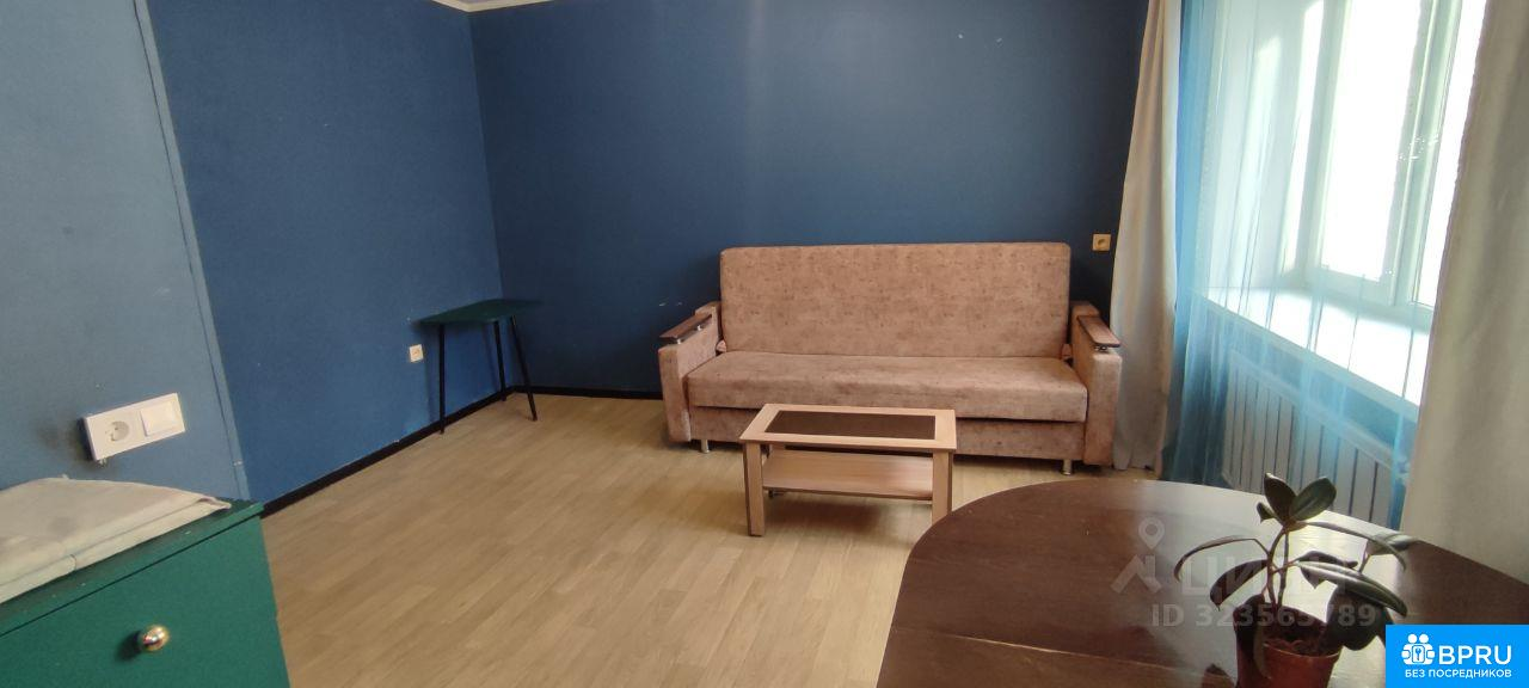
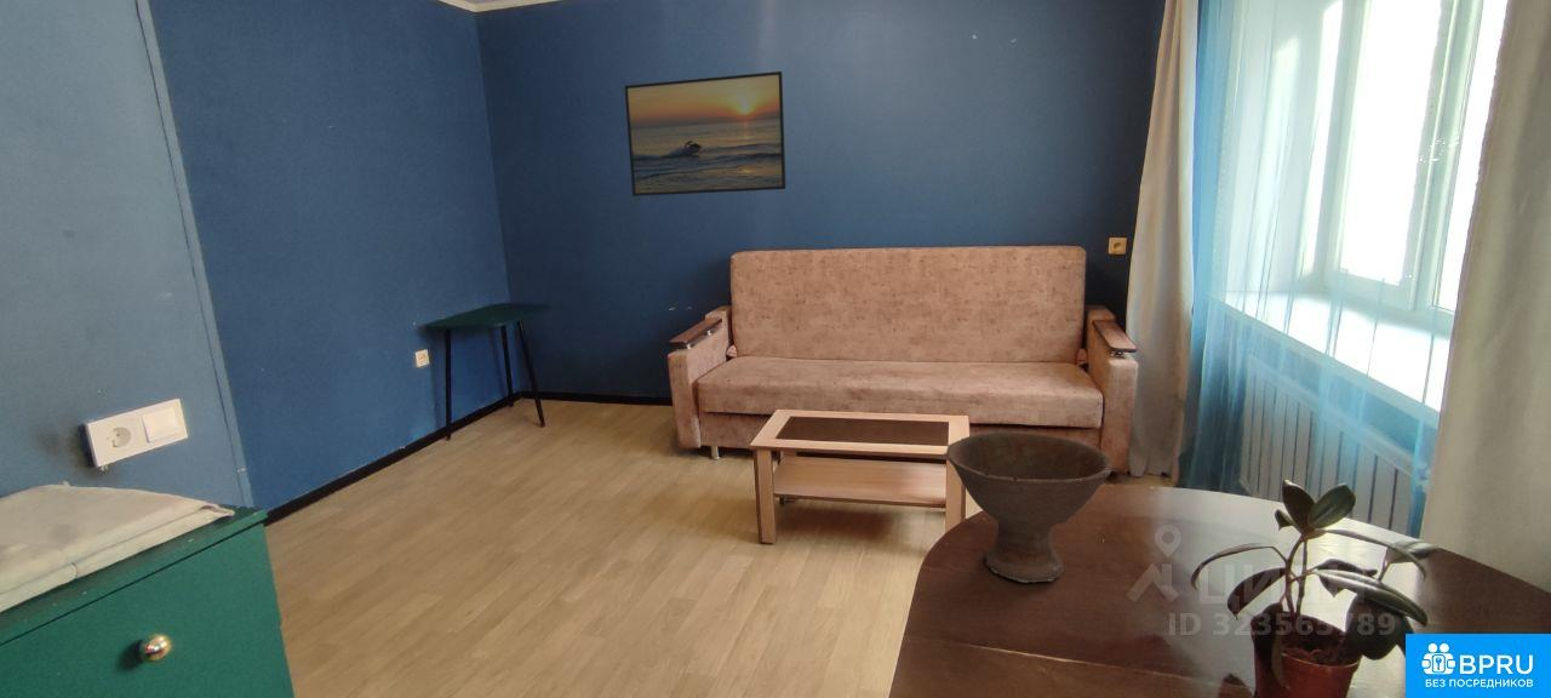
+ bowl [943,430,1114,584]
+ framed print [623,70,788,198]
